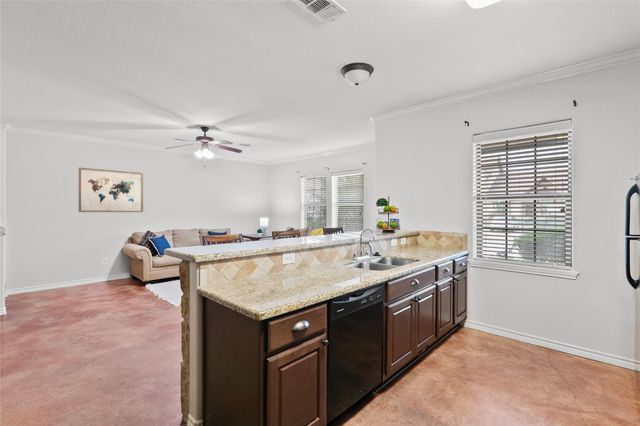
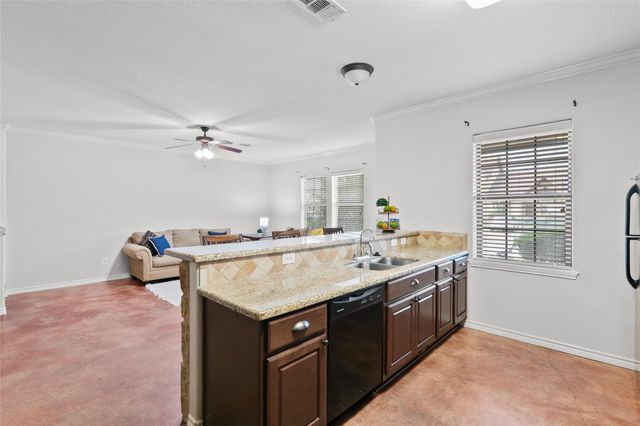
- wall art [78,167,144,213]
